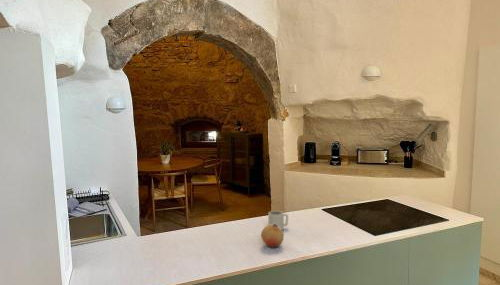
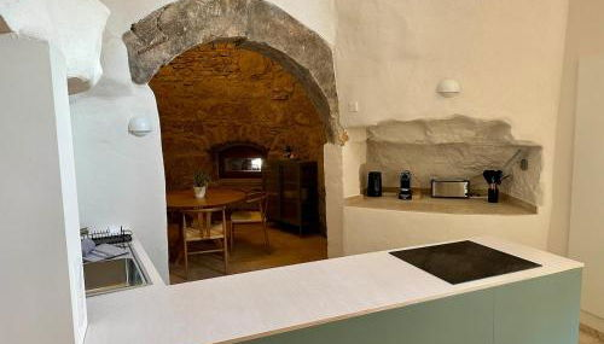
- cup [267,210,289,232]
- fruit [260,223,285,248]
